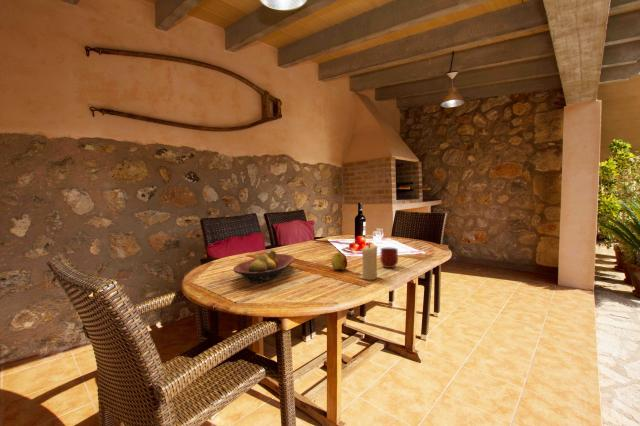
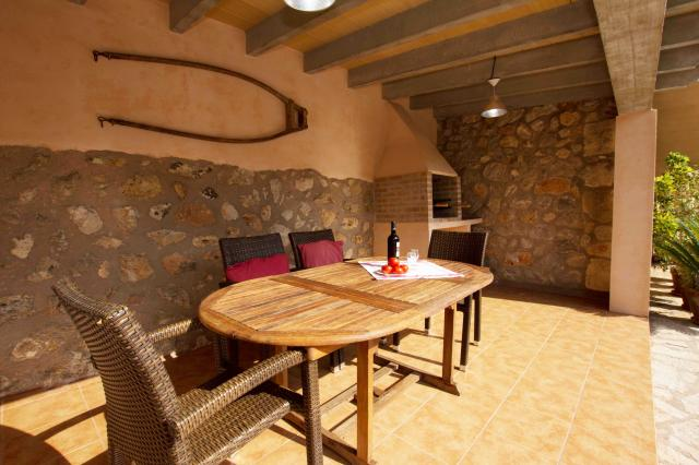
- candle [358,244,378,281]
- mug [379,247,399,269]
- apple [330,252,348,271]
- fruit bowl [232,249,296,284]
